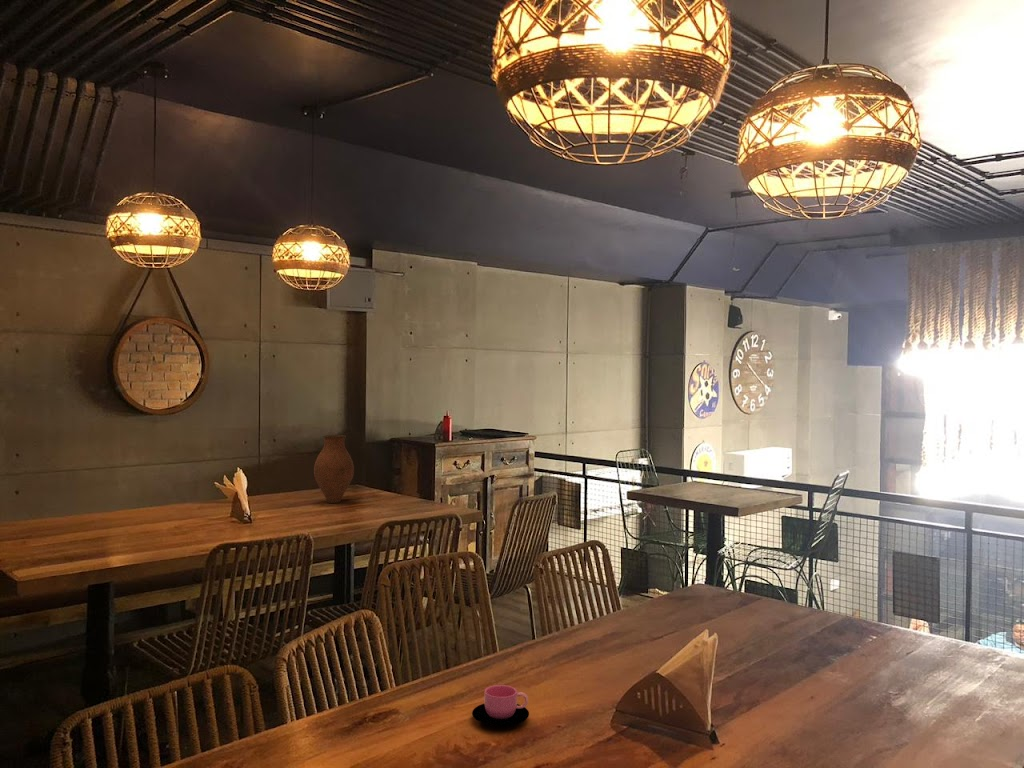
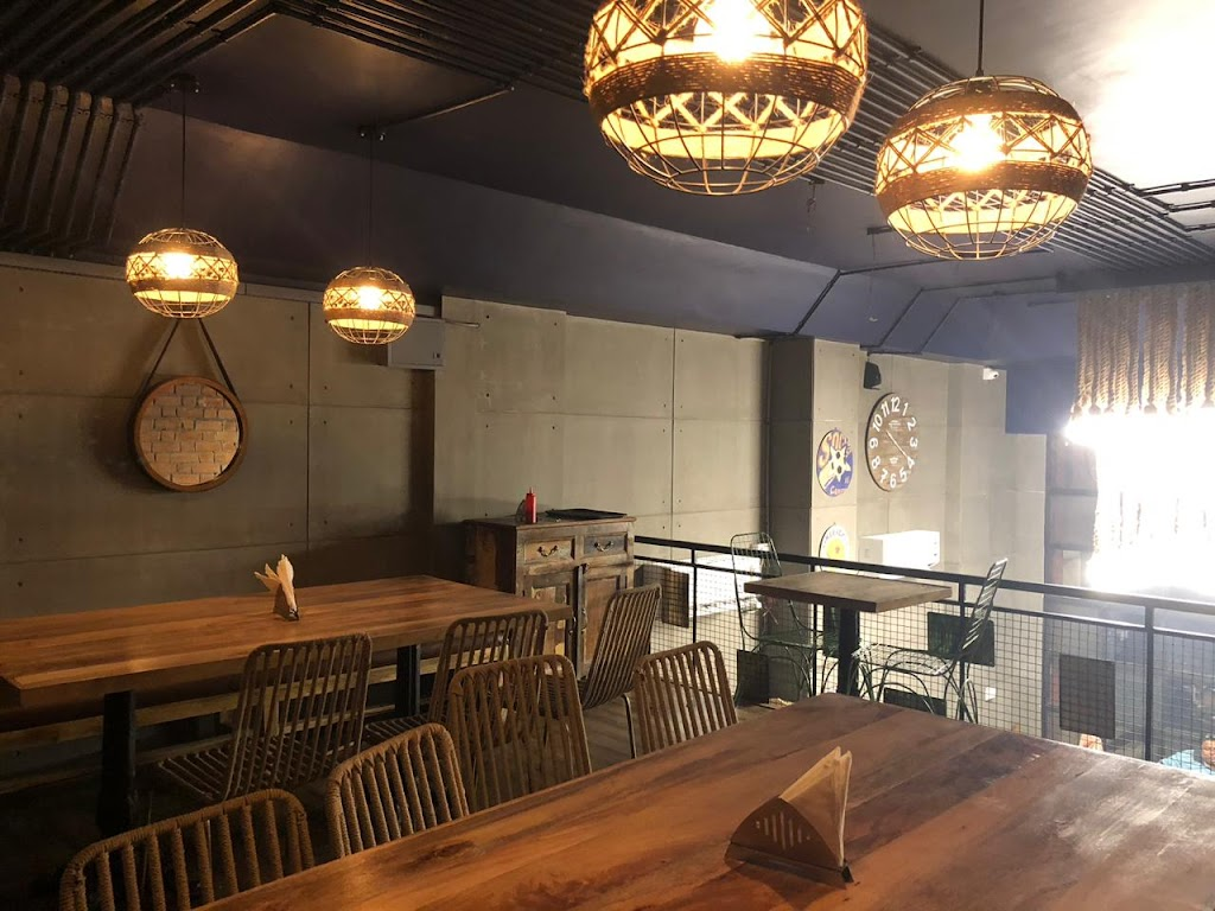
- vase [313,434,355,504]
- cup [471,684,530,727]
